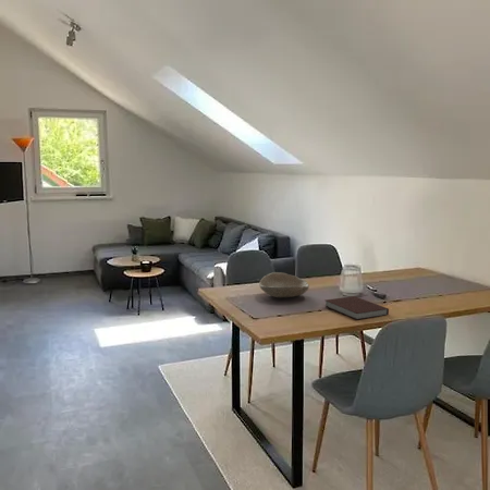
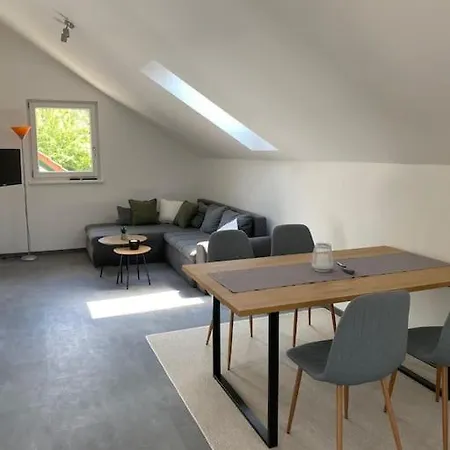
- bowl [258,271,310,298]
- notebook [324,295,390,321]
